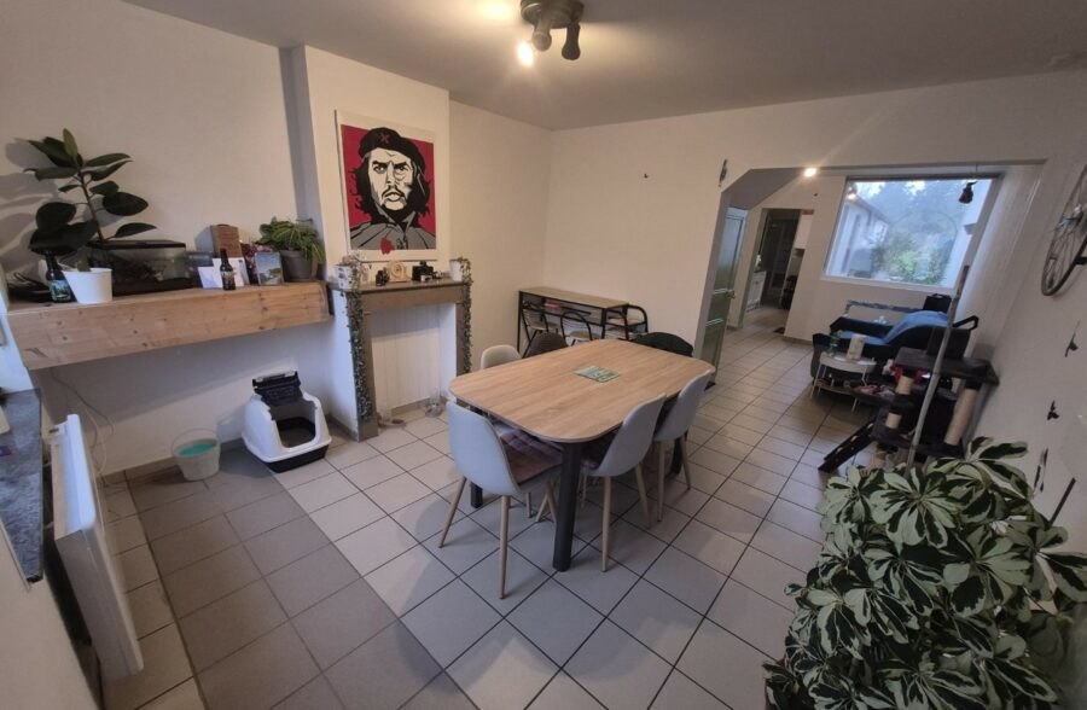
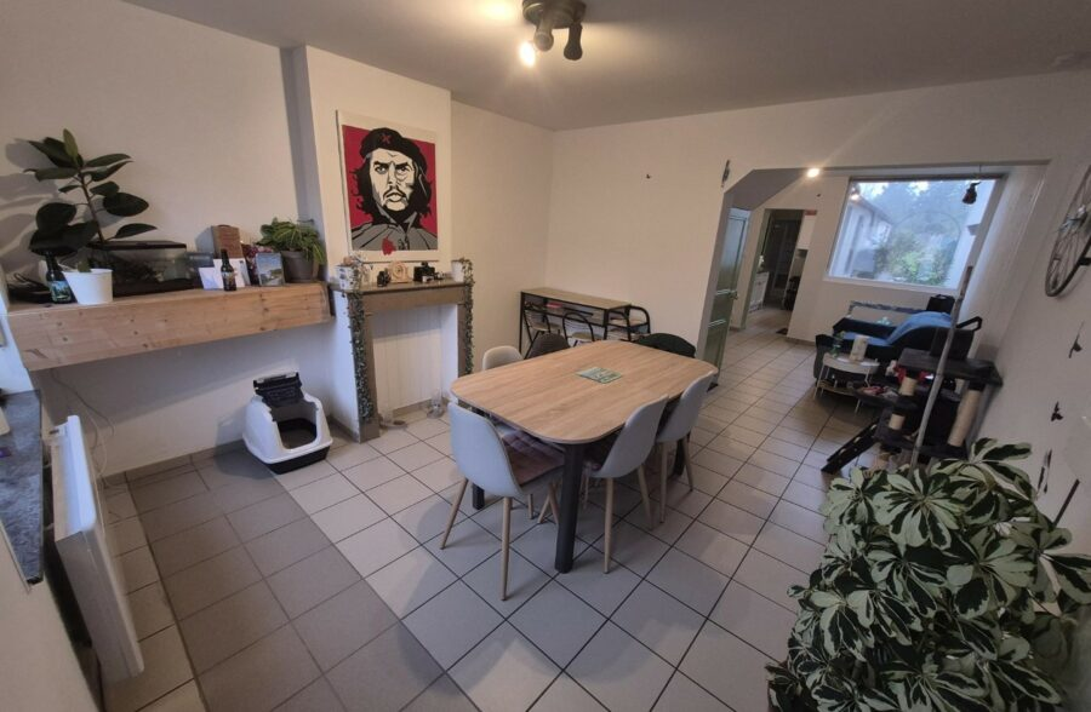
- bucket [169,427,222,482]
